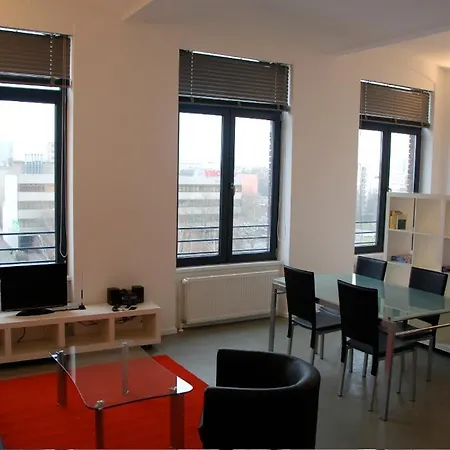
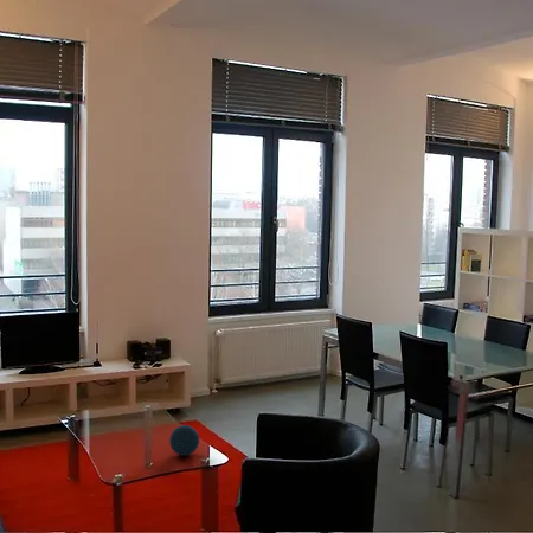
+ decorative orb [168,424,200,457]
